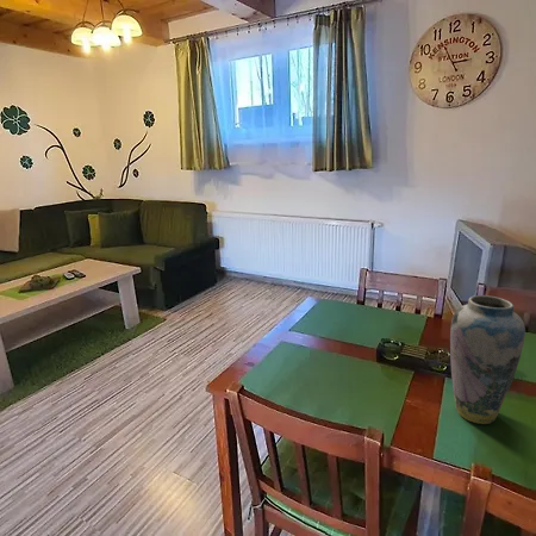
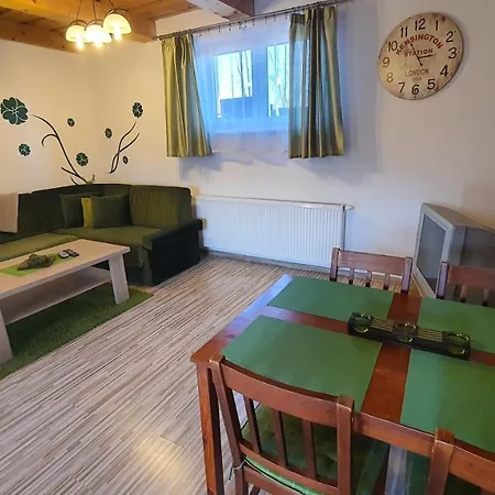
- vase [449,294,526,425]
